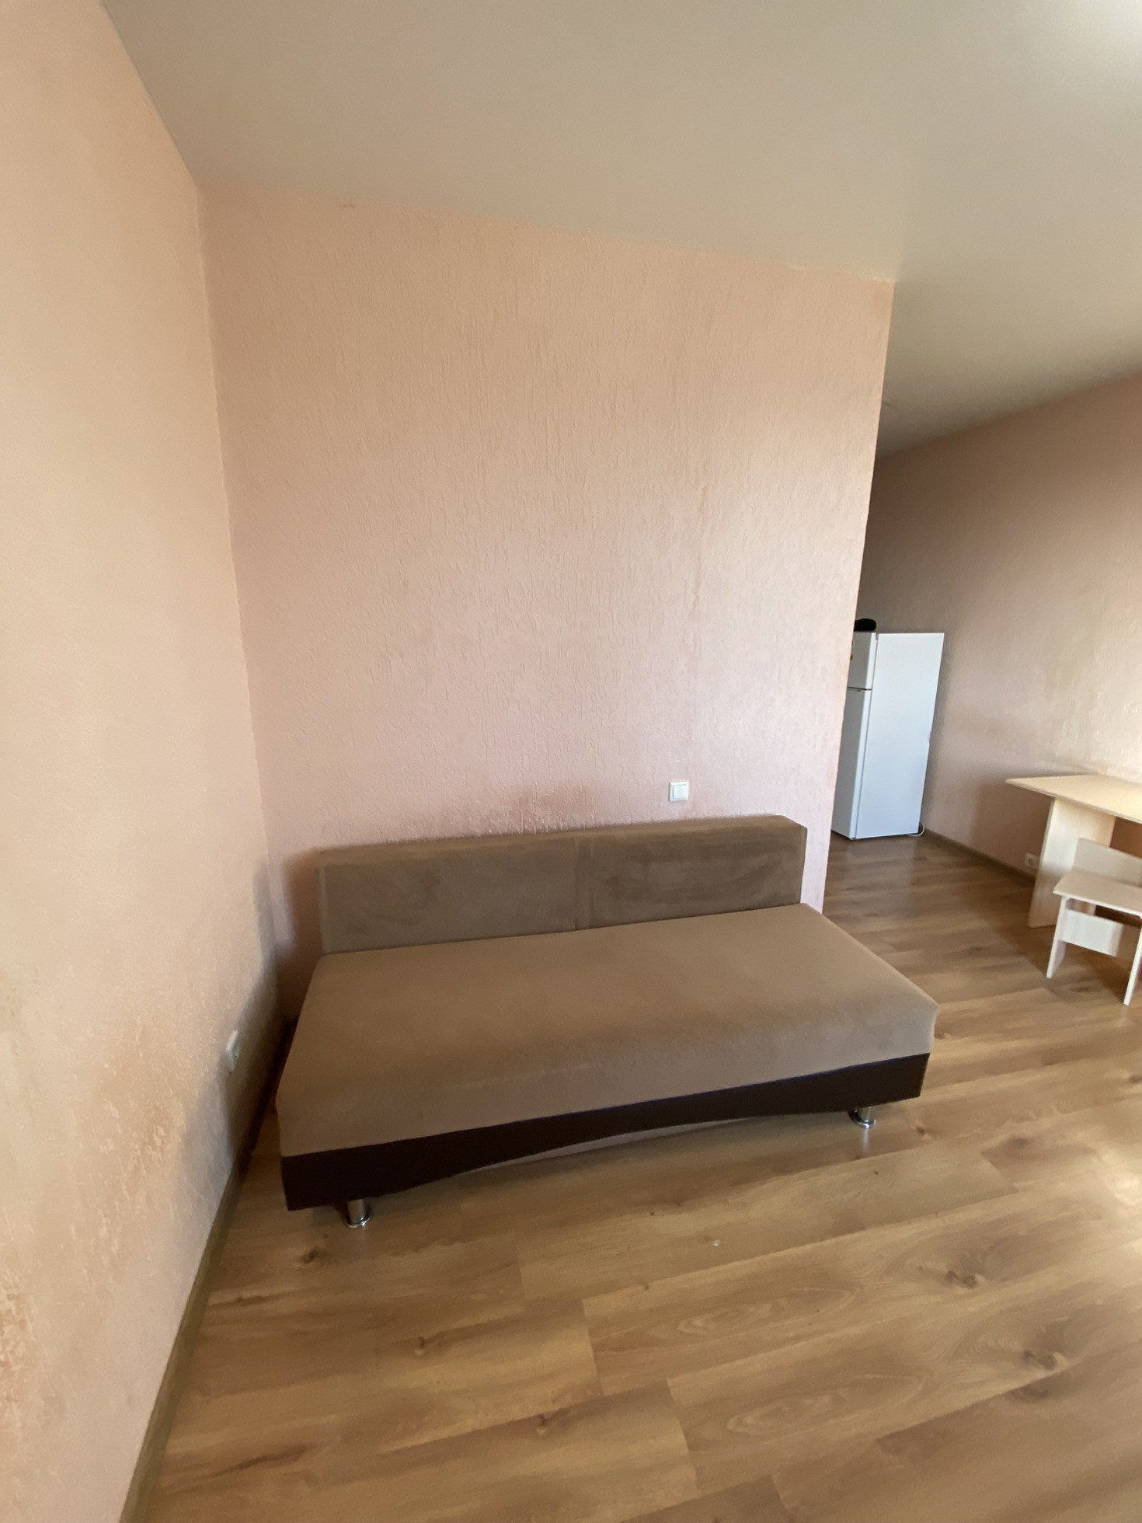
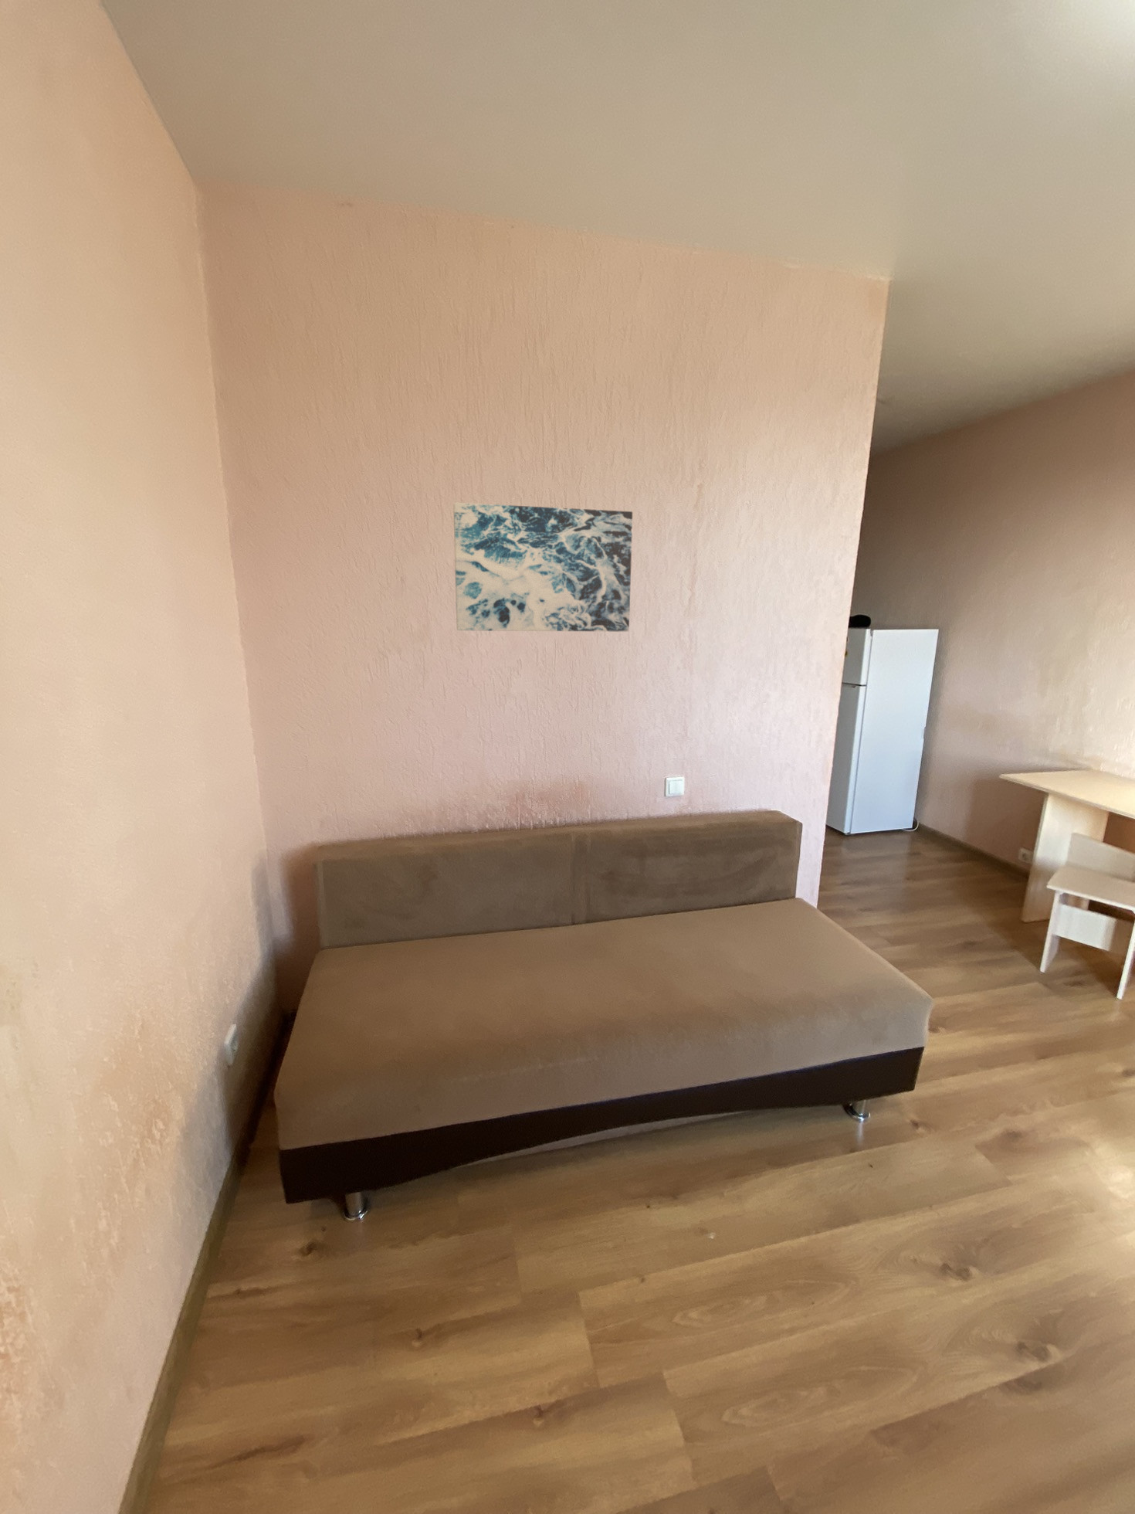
+ wall art [453,502,633,633]
